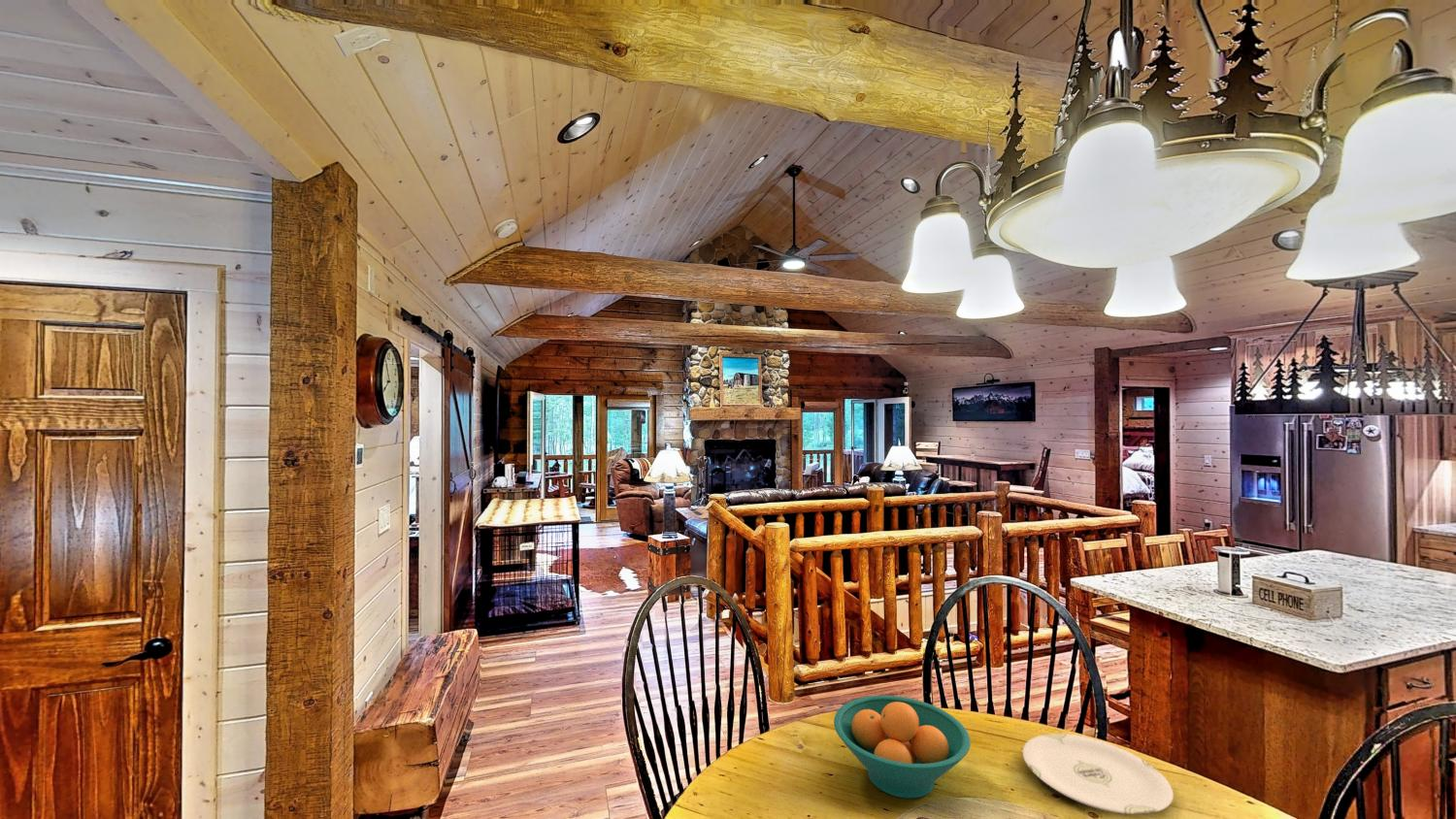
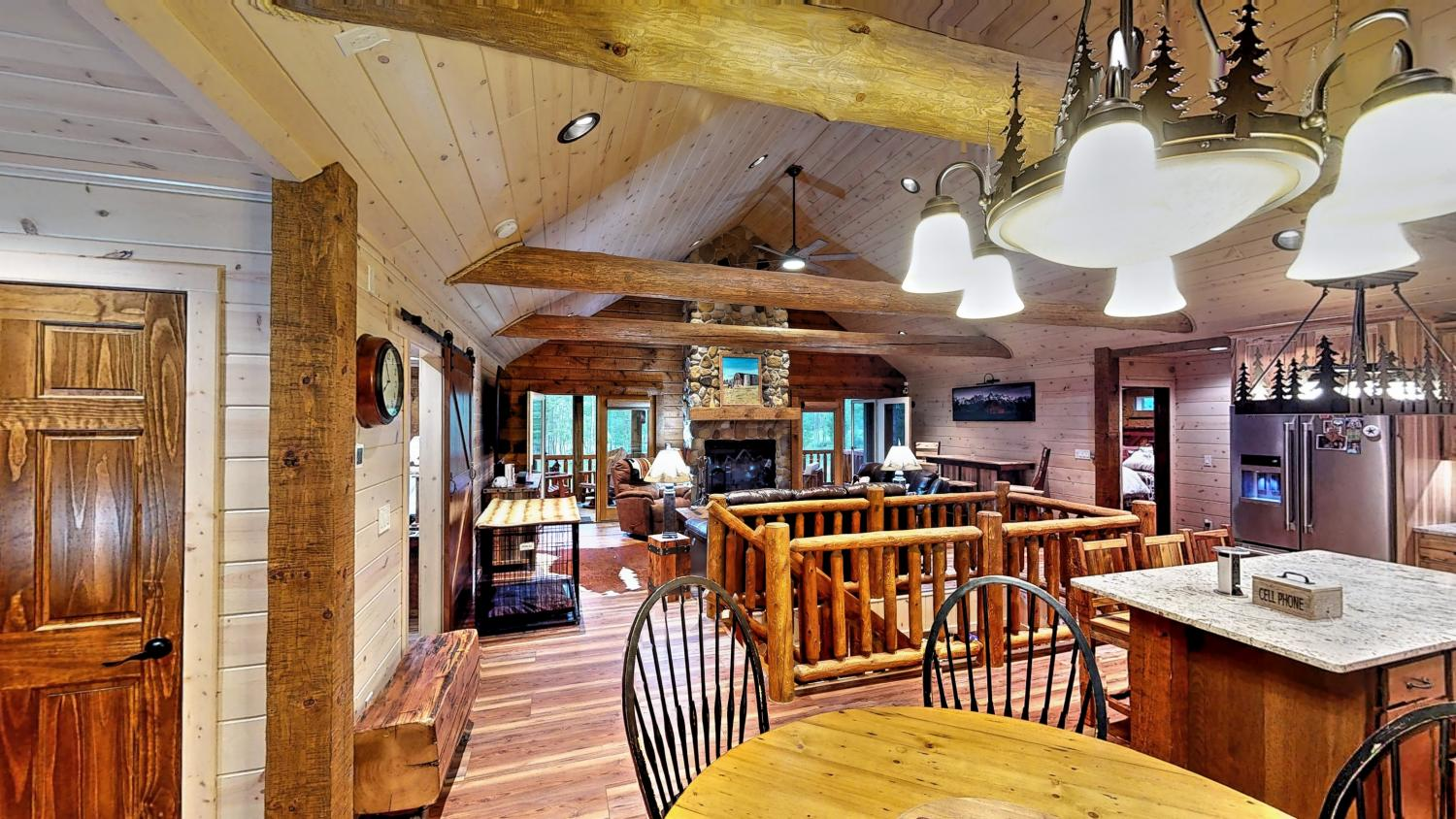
- plate [1021,733,1175,815]
- fruit bowl [833,695,972,800]
